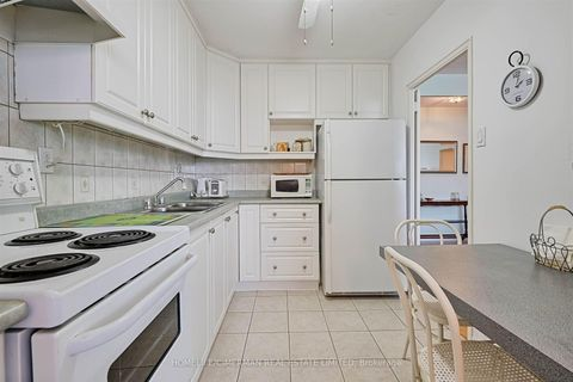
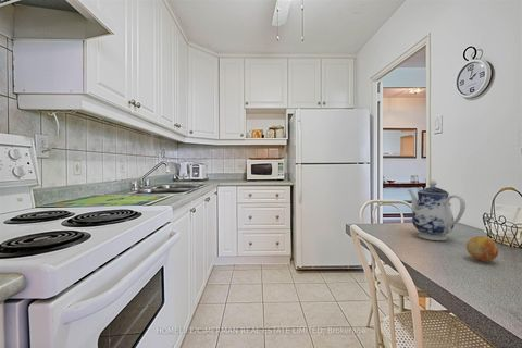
+ fruit [465,235,499,262]
+ teapot [407,179,467,241]
